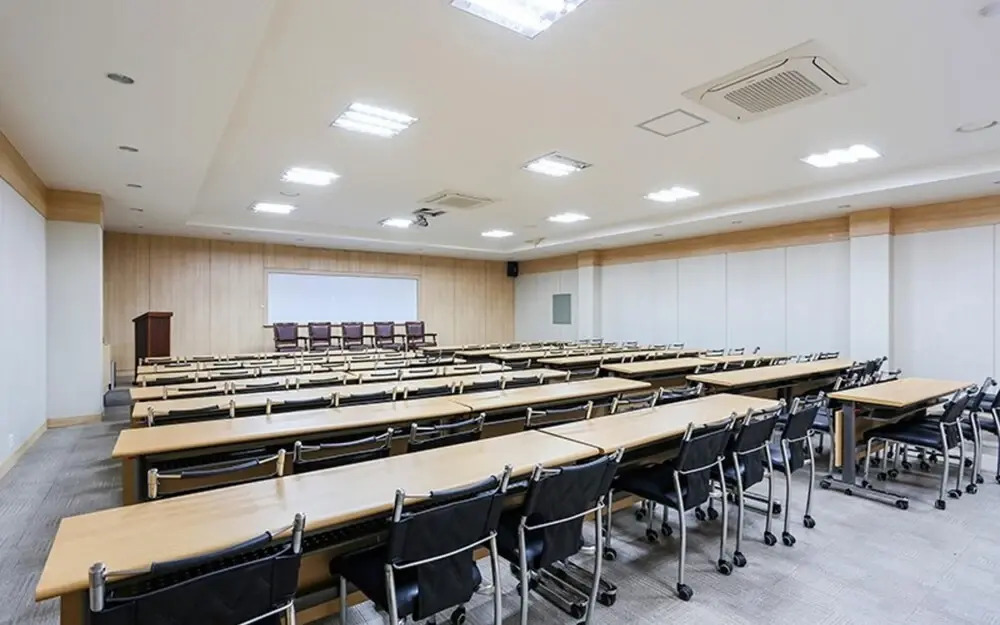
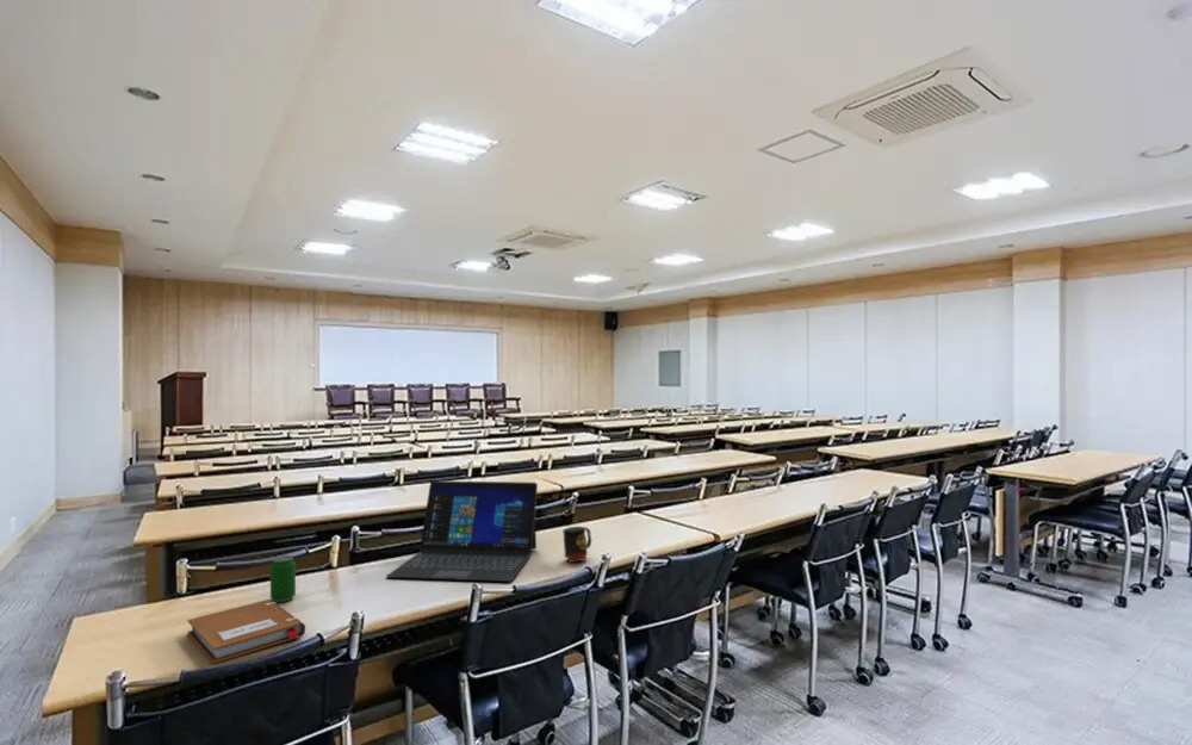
+ beverage can [269,554,297,603]
+ notebook [186,598,306,664]
+ laptop [385,480,539,583]
+ mug [561,526,592,564]
